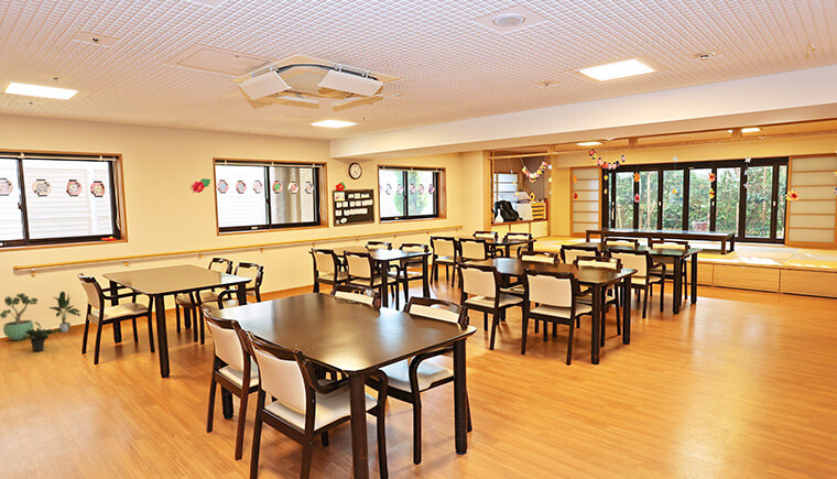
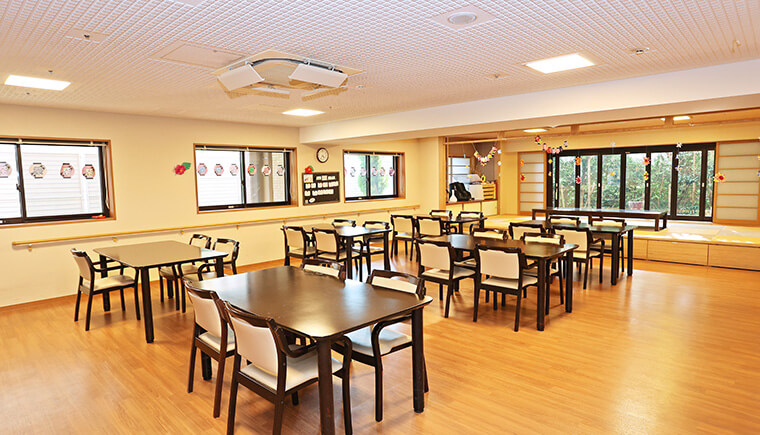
- potted plant [22,320,62,353]
- potted plant [48,291,81,334]
- potted plant [0,292,39,341]
